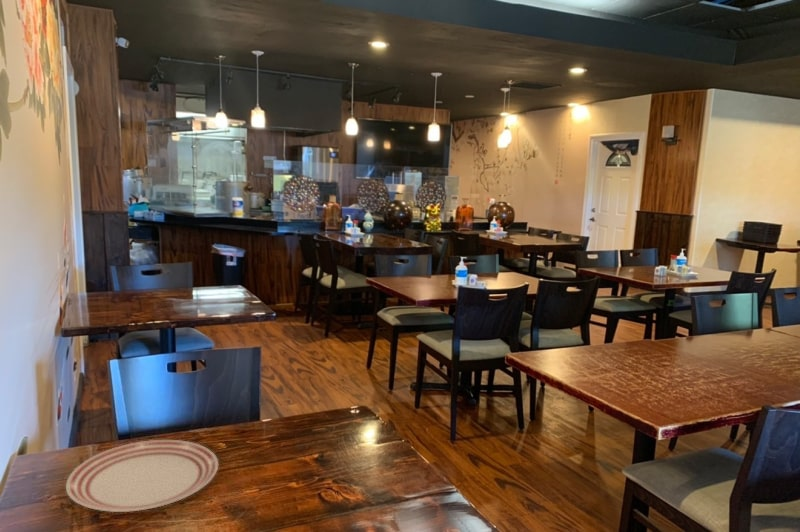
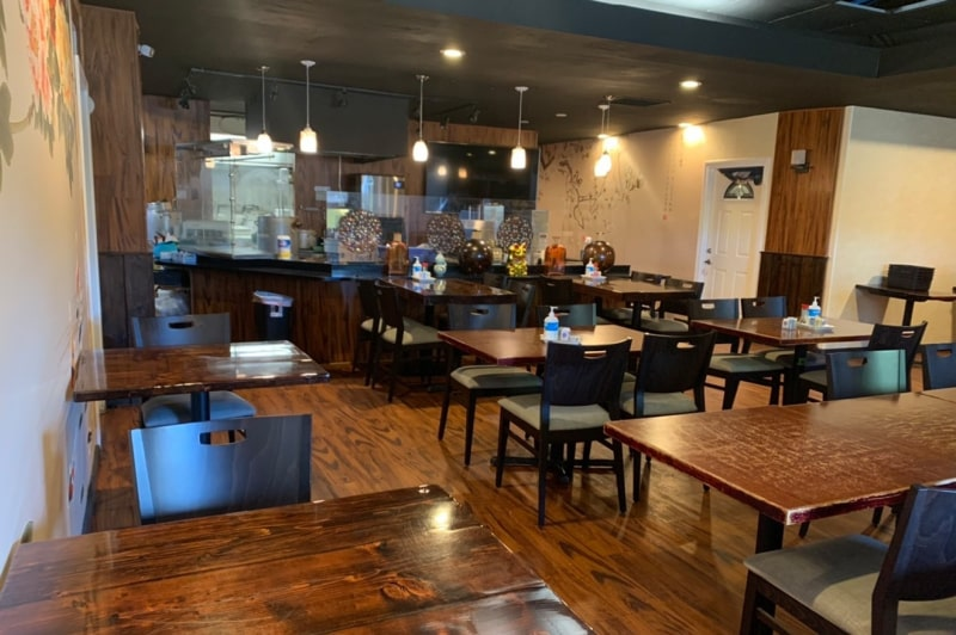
- dinner plate [65,439,219,513]
